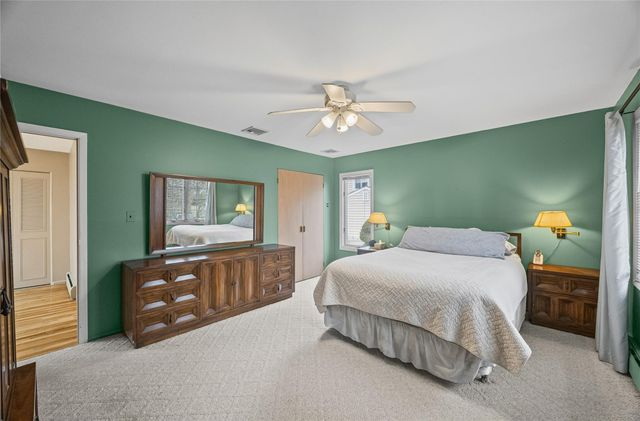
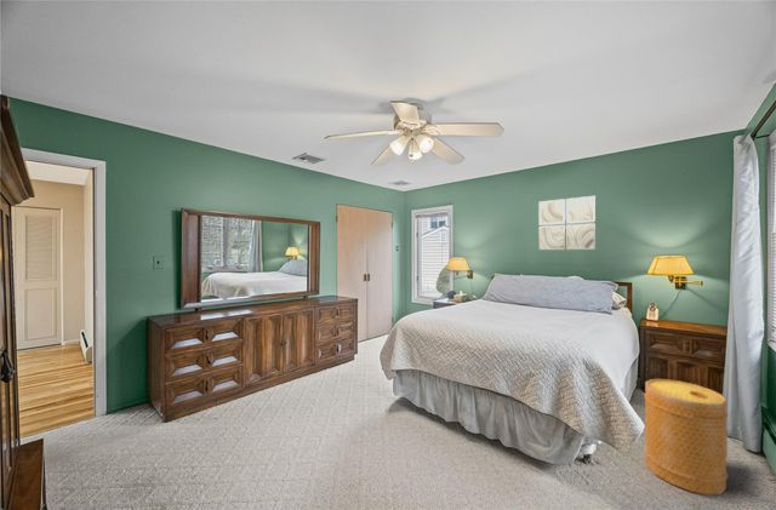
+ basket [643,378,729,495]
+ wall art [537,195,597,251]
